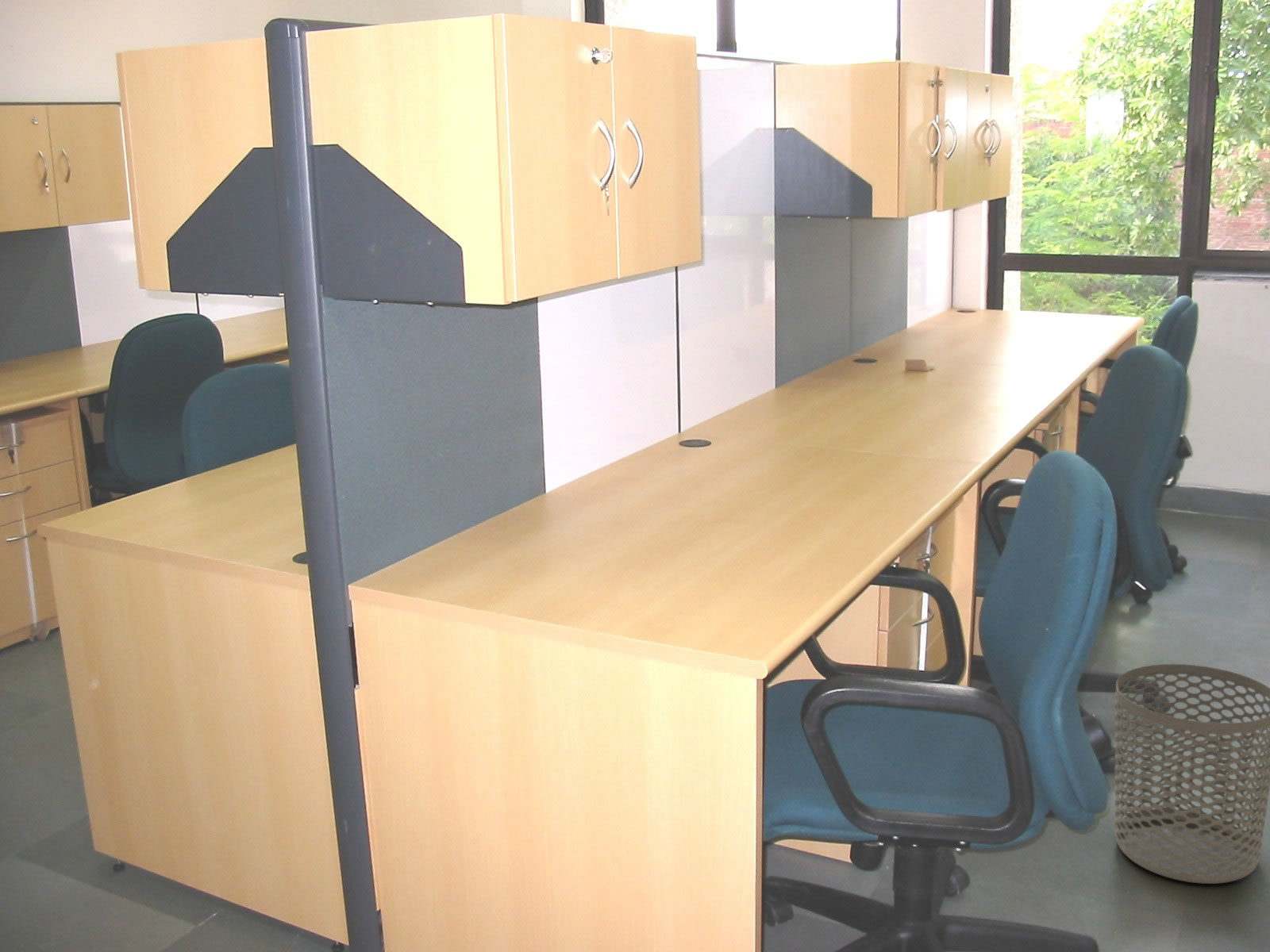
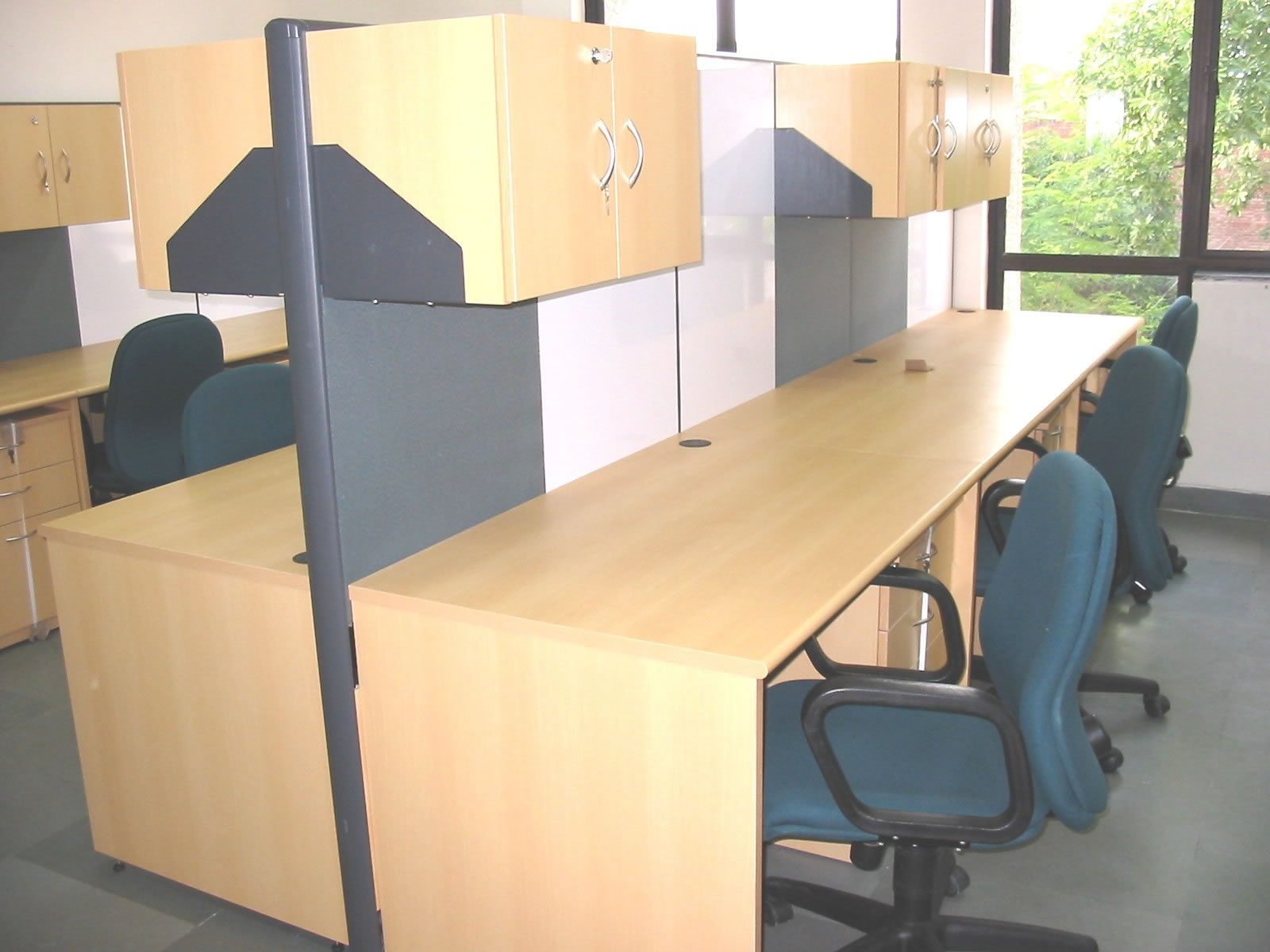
- waste bin [1114,663,1270,885]
